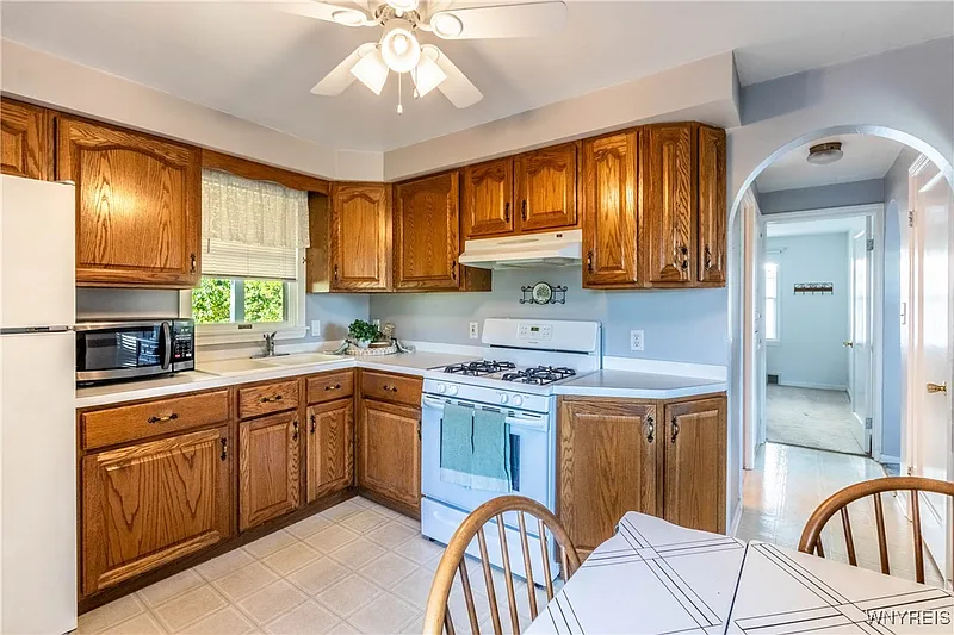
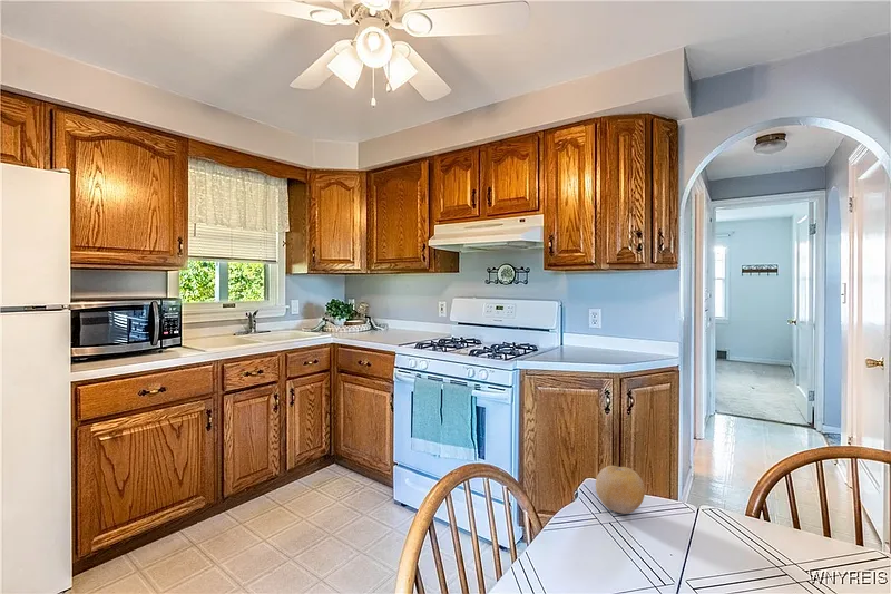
+ fruit [595,465,646,515]
